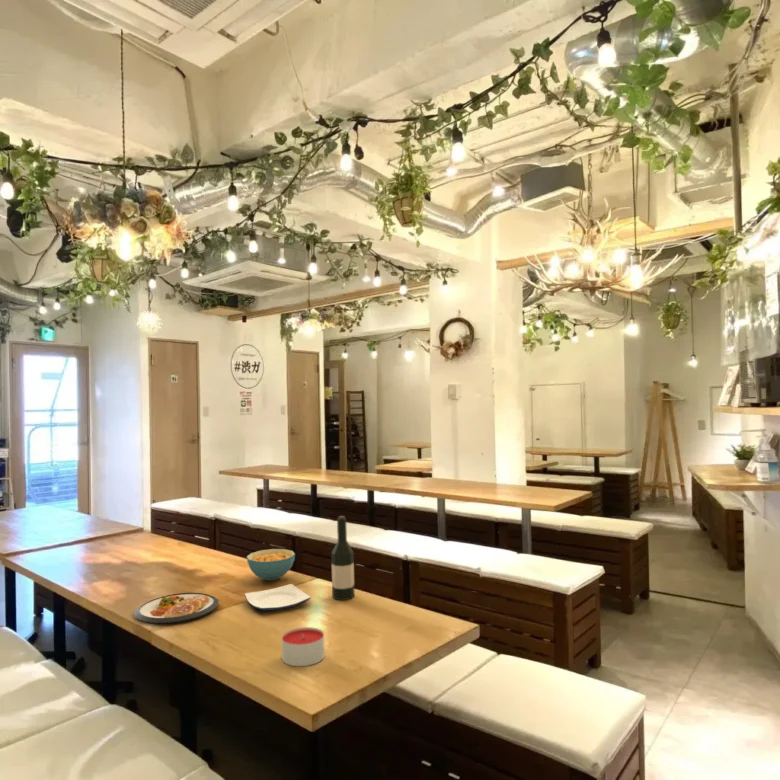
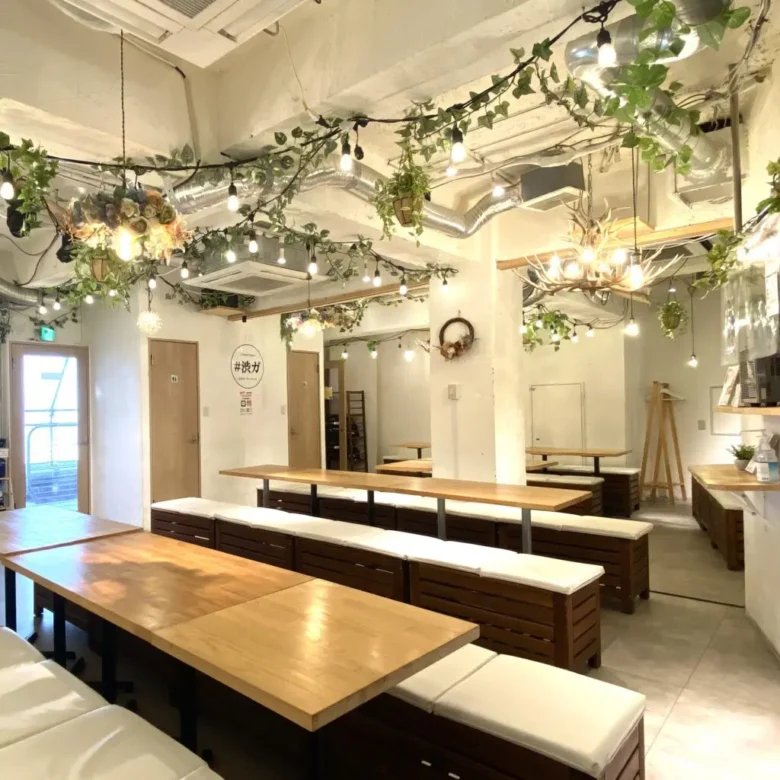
- wine bottle [330,515,356,601]
- candle [281,626,326,667]
- cereal bowl [246,548,296,582]
- plate [244,583,312,612]
- dish [133,592,220,625]
